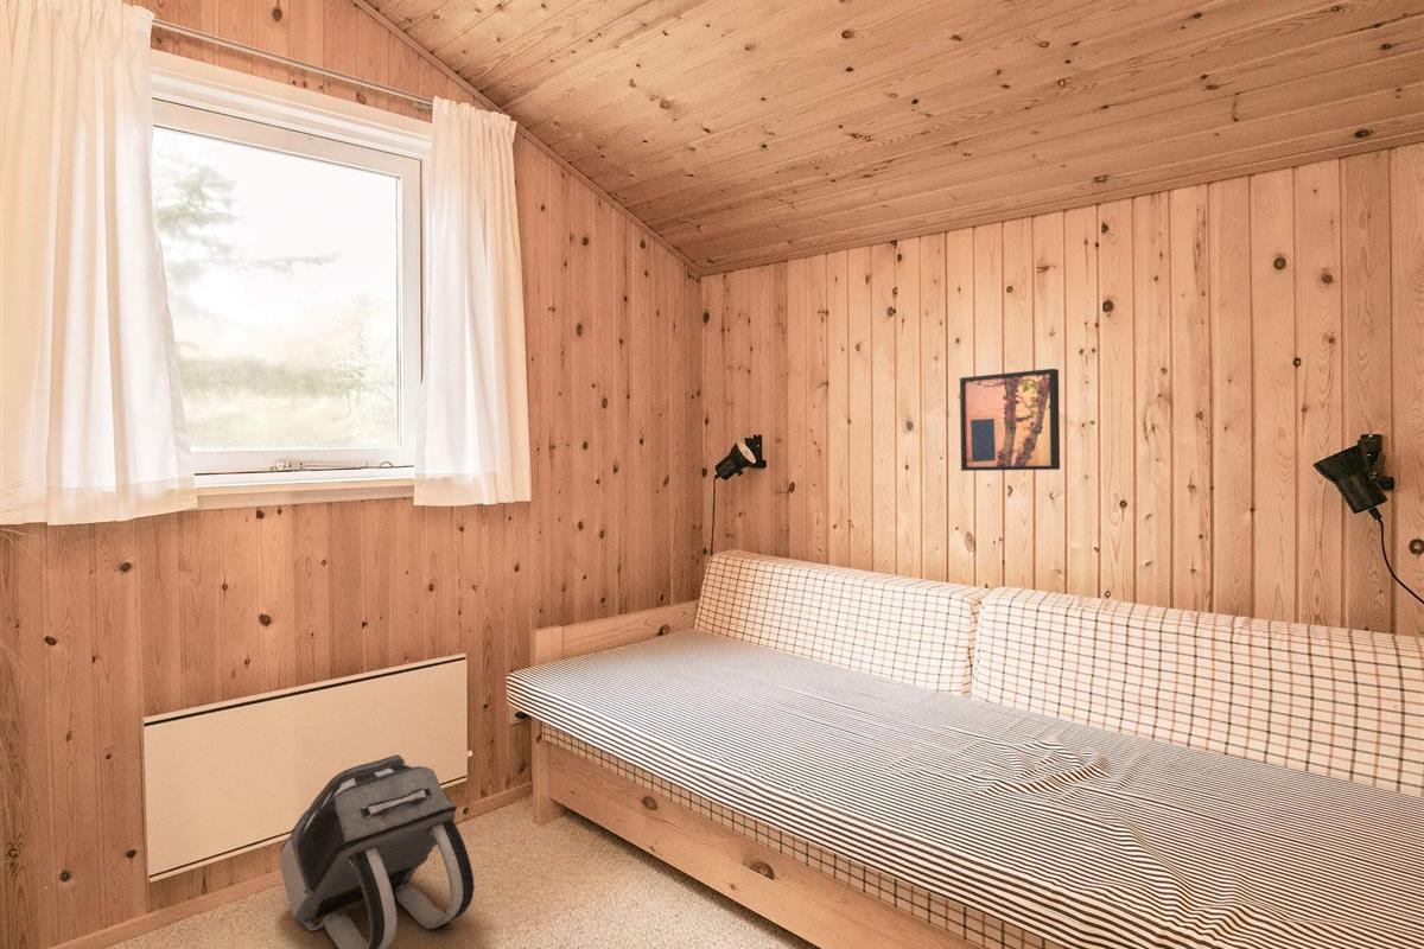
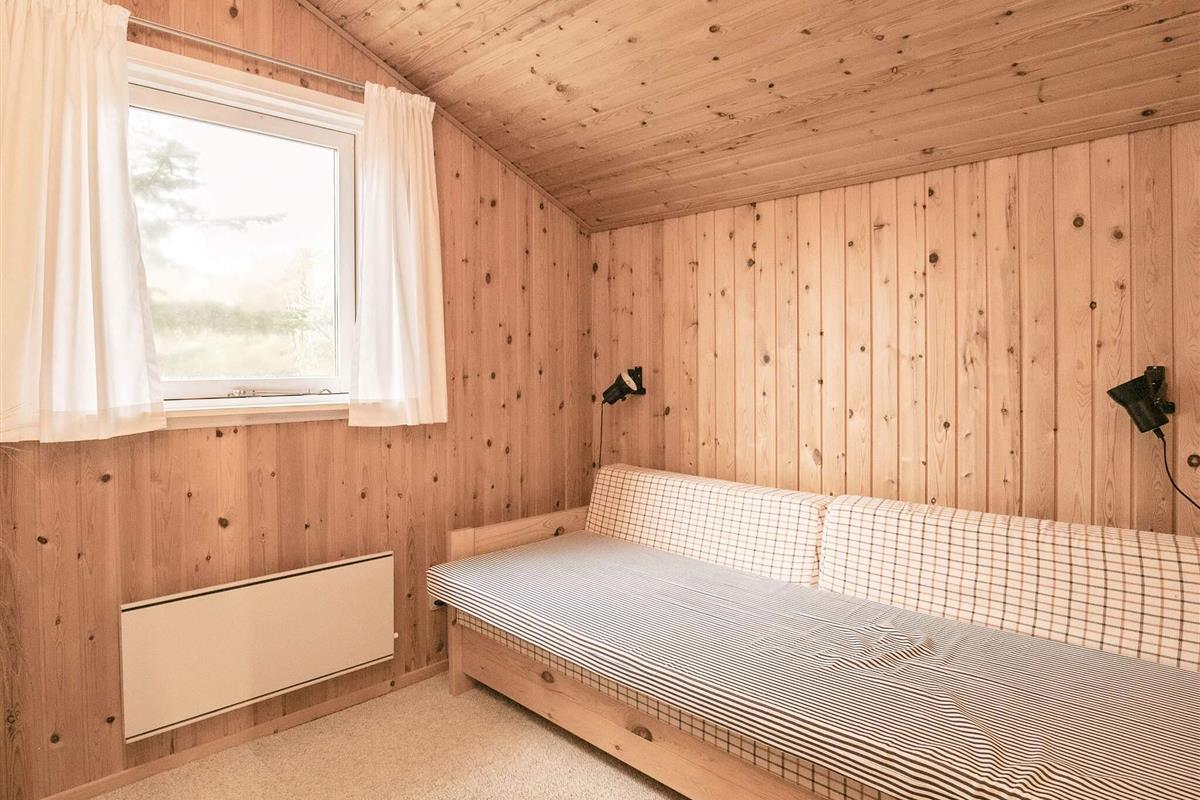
- backpack [279,754,476,949]
- wall art [959,368,1061,472]
